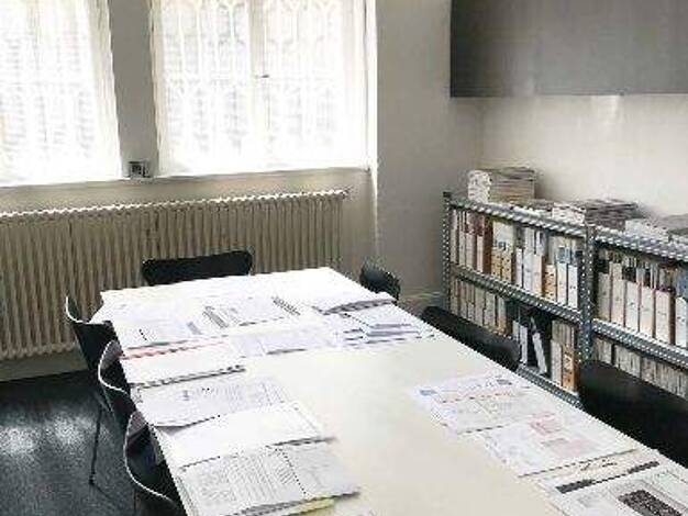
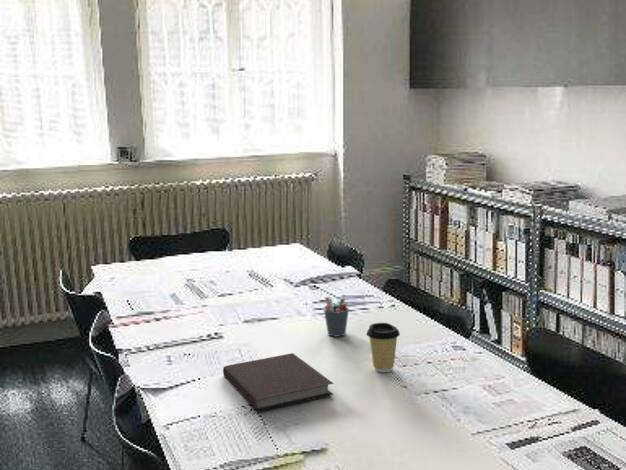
+ notebook [222,352,334,412]
+ coffee cup [366,322,401,373]
+ pen holder [323,296,350,338]
